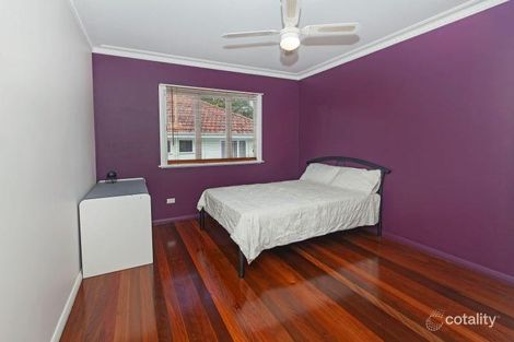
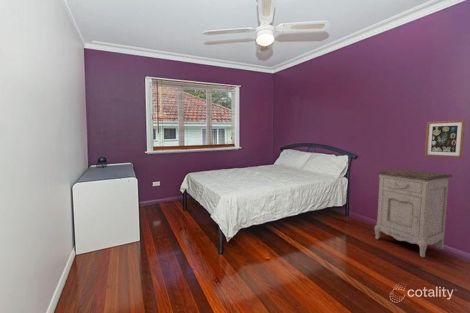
+ wall art [424,119,466,159]
+ nightstand [374,168,454,258]
